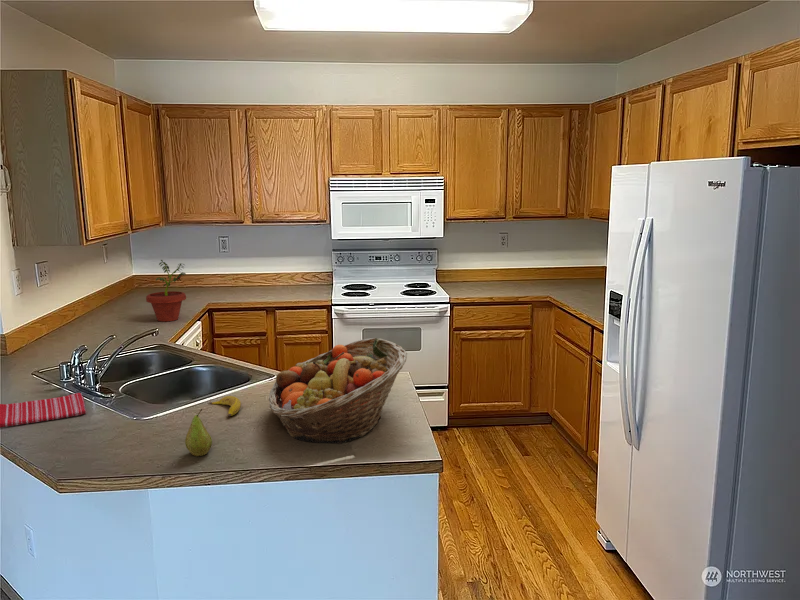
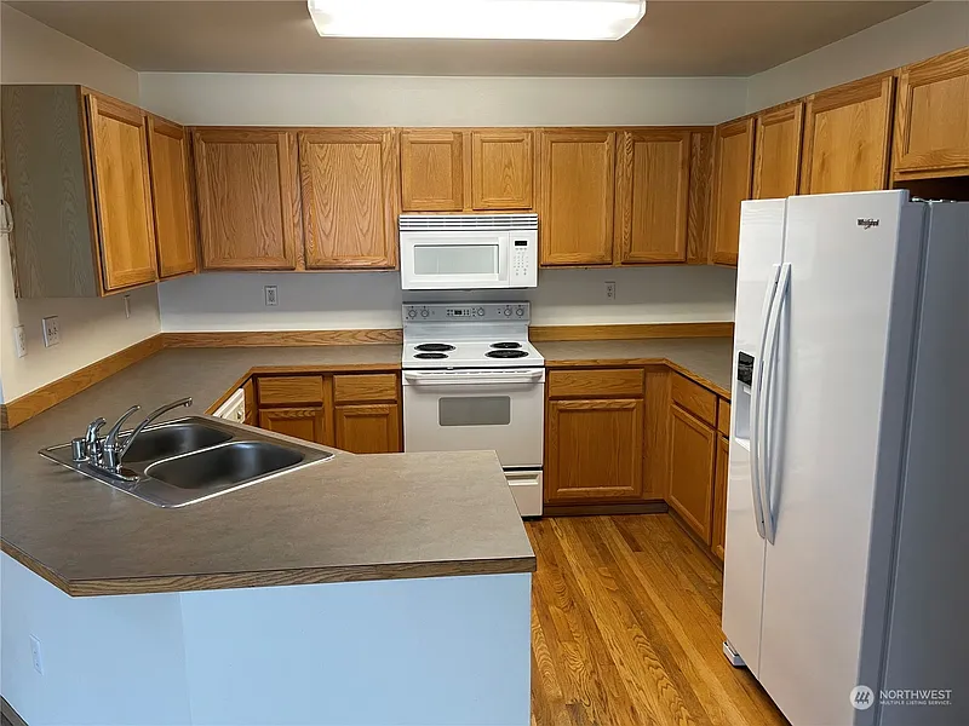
- banana [209,395,242,417]
- dish towel [0,392,87,429]
- fruit basket [268,337,408,445]
- fruit [184,408,213,457]
- potted plant [145,259,187,323]
